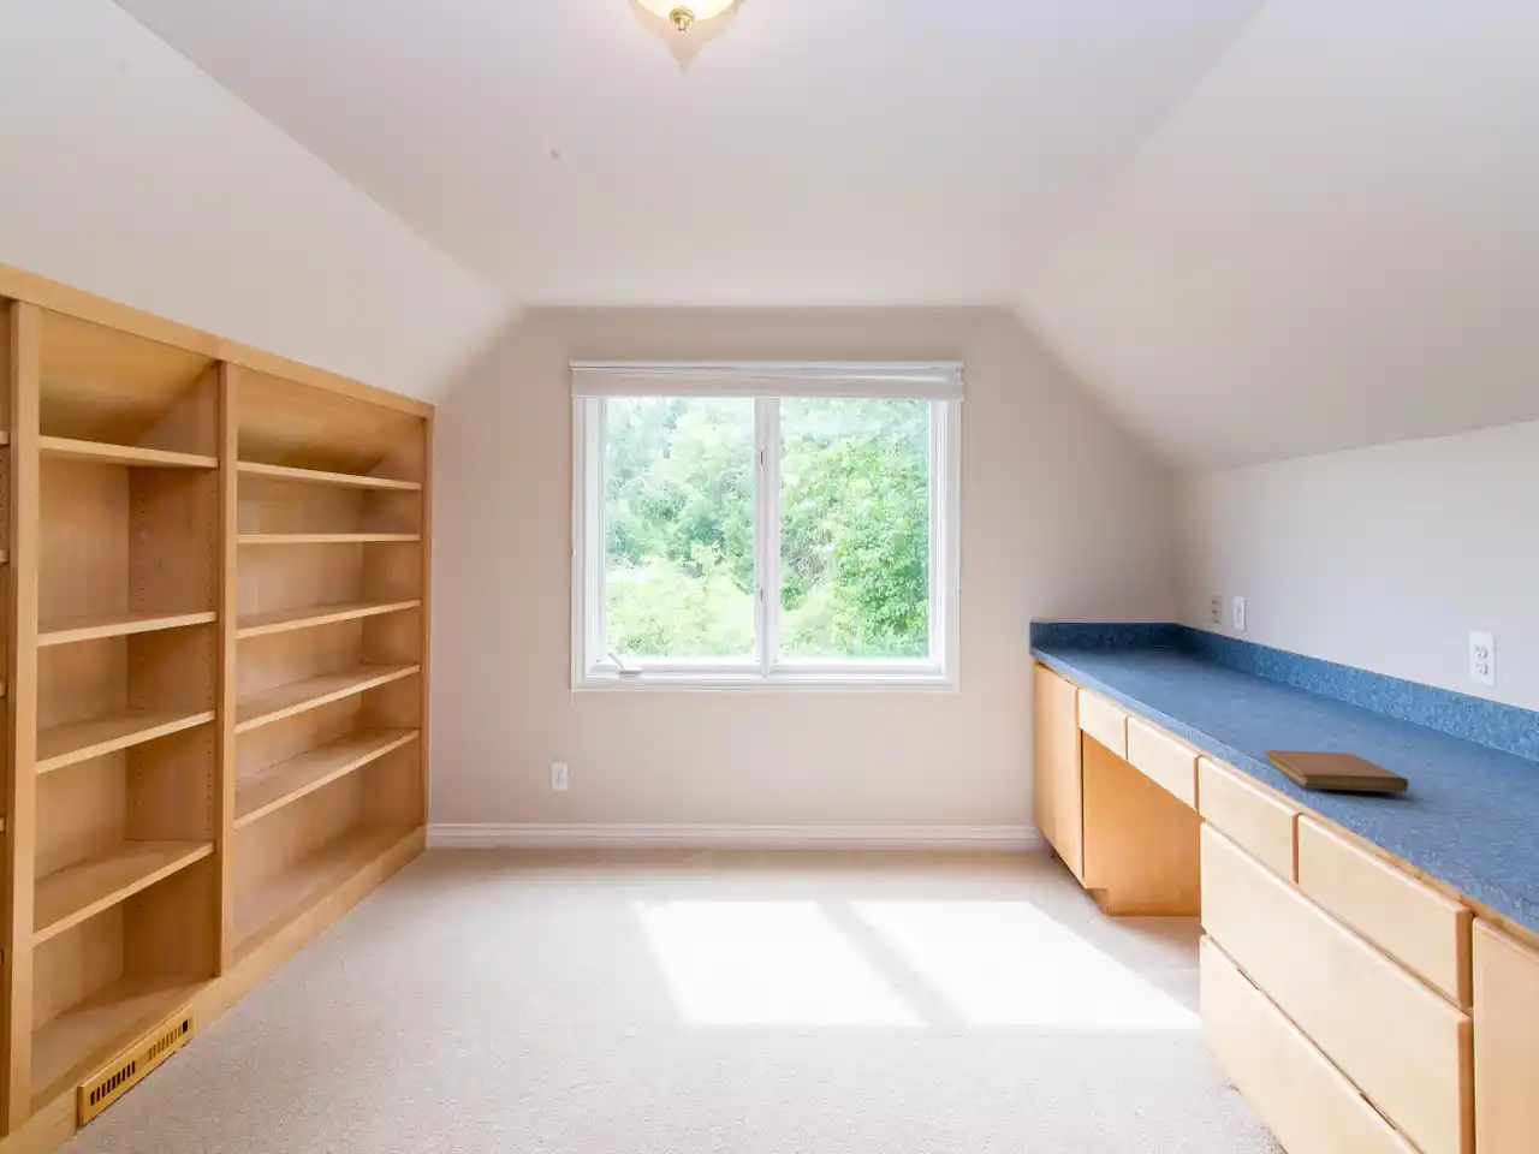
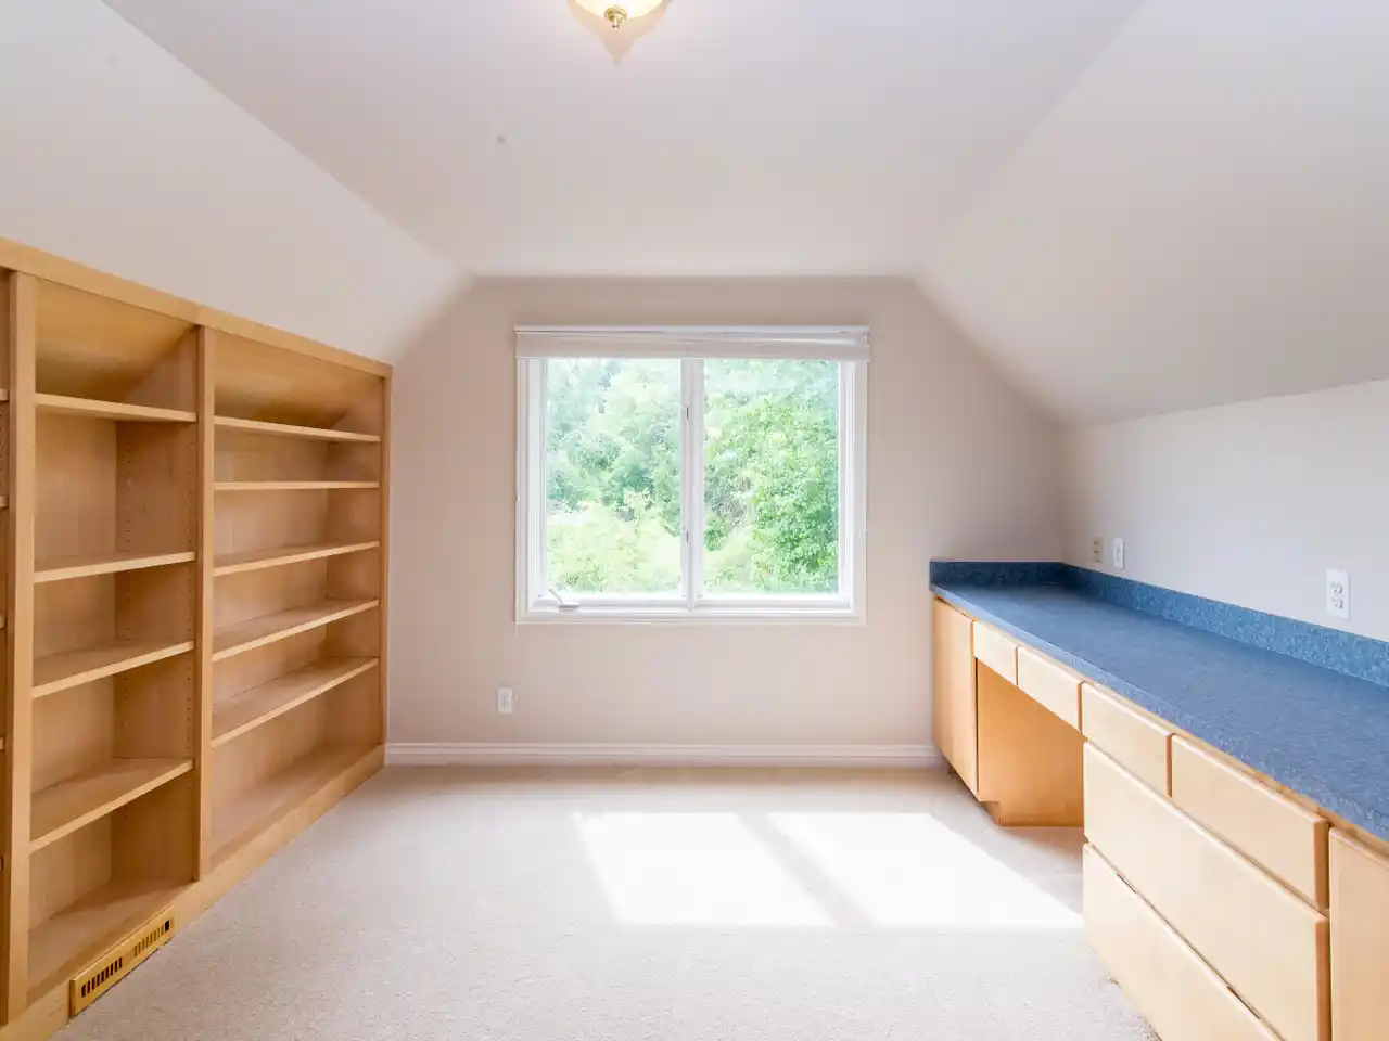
- notebook [1263,749,1411,793]
